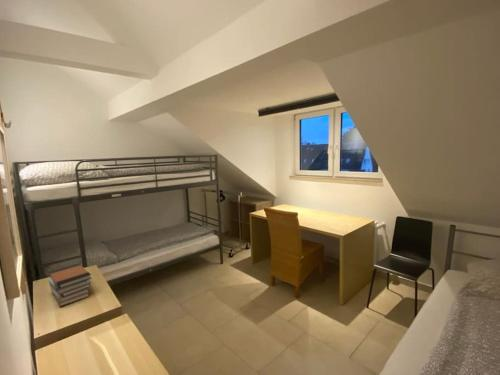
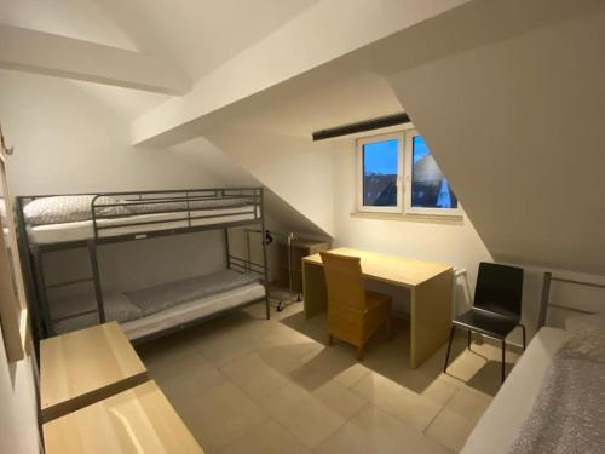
- book stack [47,263,92,308]
